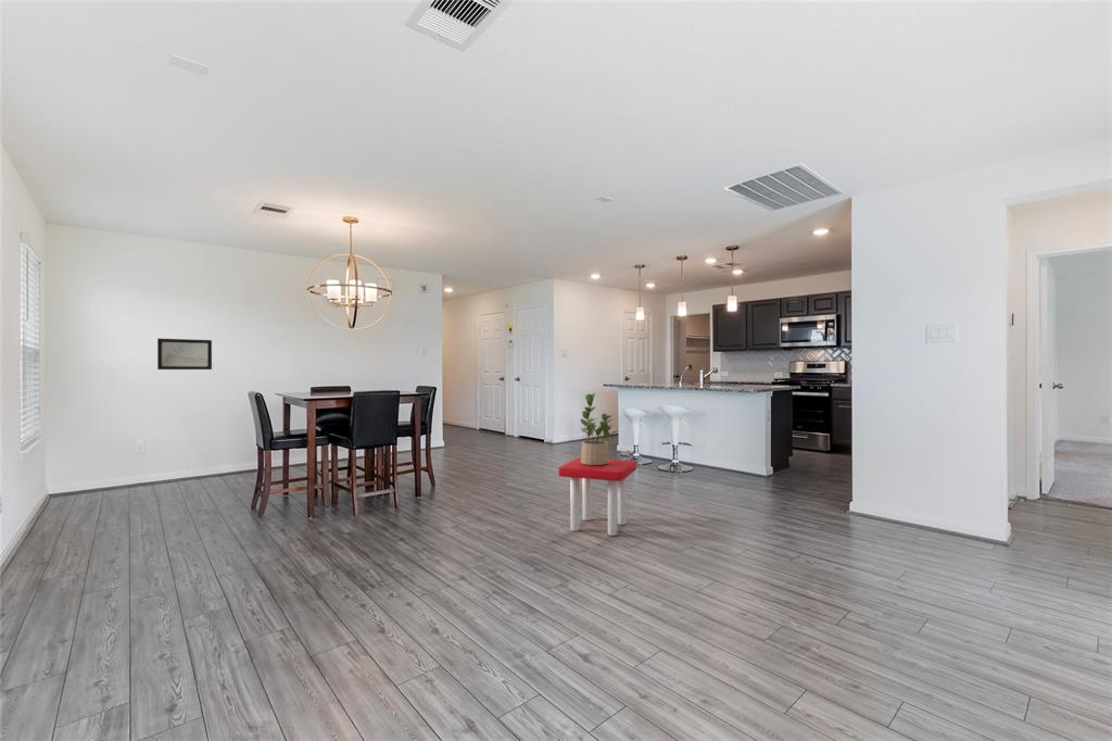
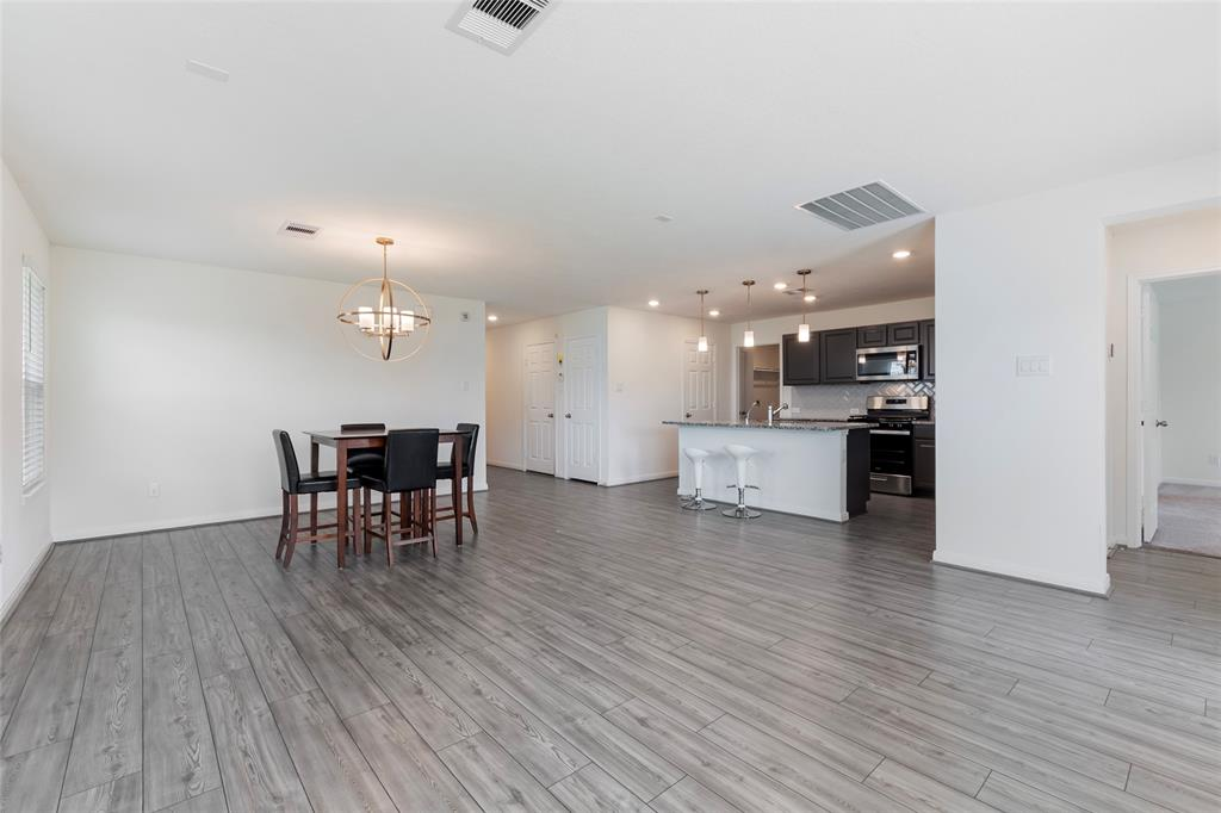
- potted plant [580,392,618,465]
- wall art [156,338,213,370]
- stool [557,456,637,537]
